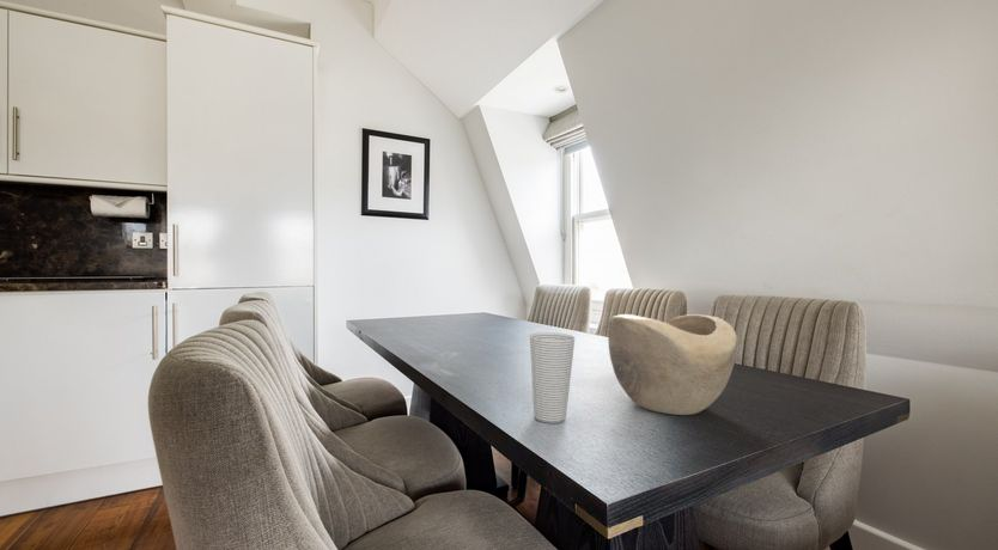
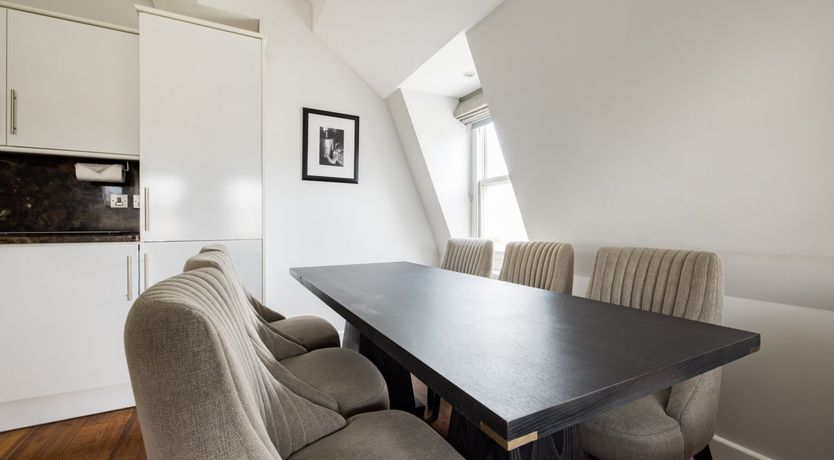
- decorative bowl [607,313,738,416]
- cup [529,331,576,424]
